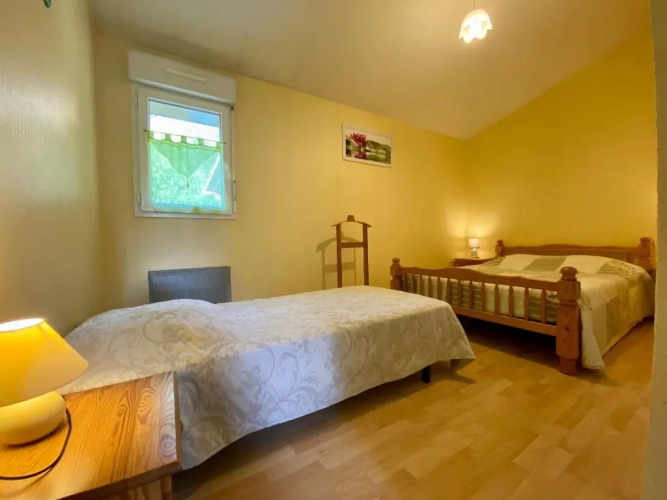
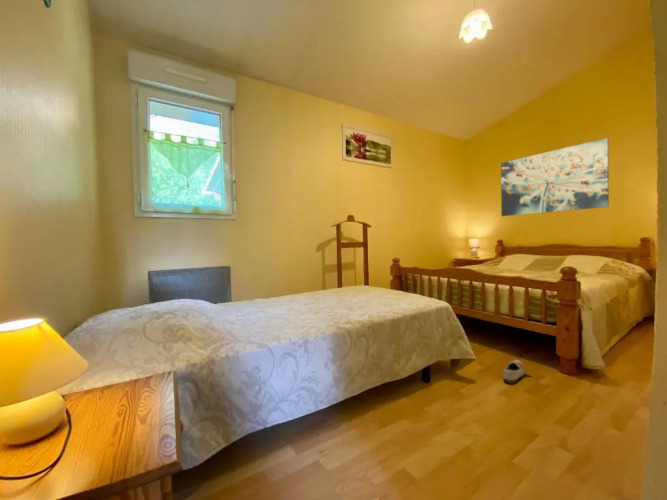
+ wall art [500,137,610,217]
+ shoe [502,359,532,385]
